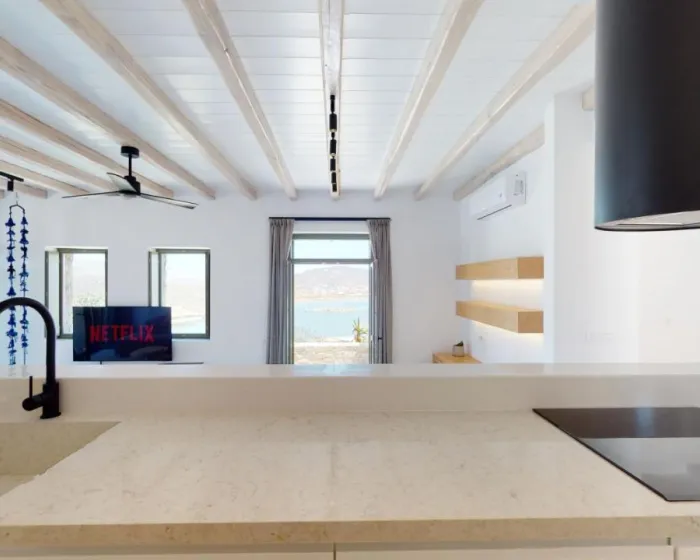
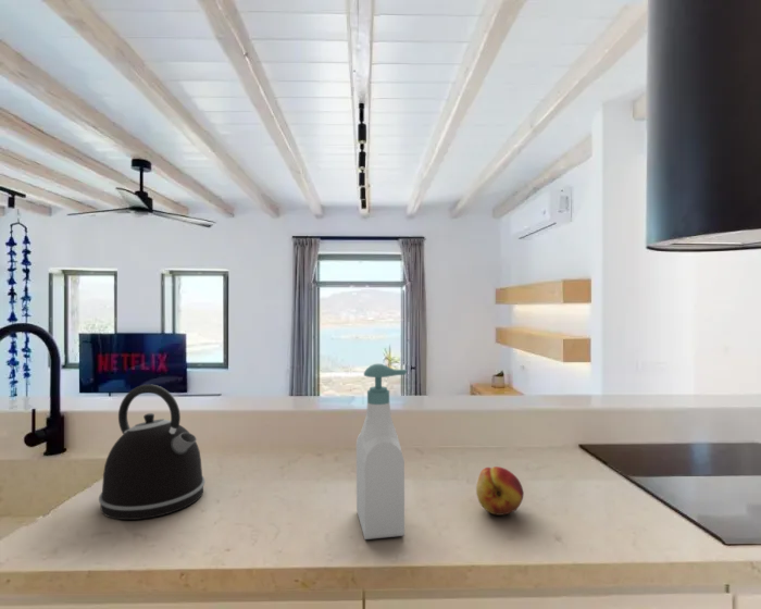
+ fruit [475,465,525,517]
+ kettle [98,384,207,521]
+ soap bottle [355,363,408,540]
